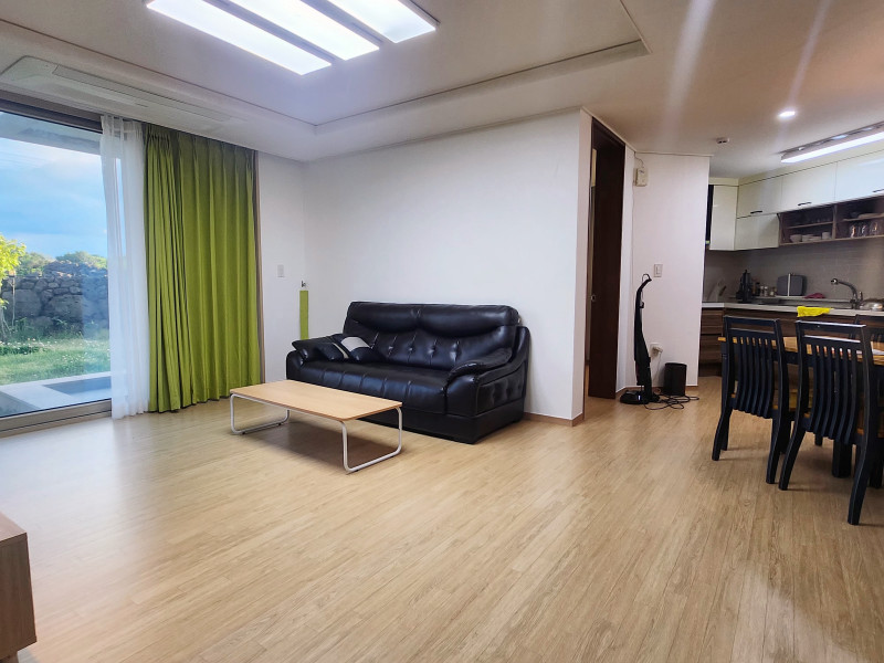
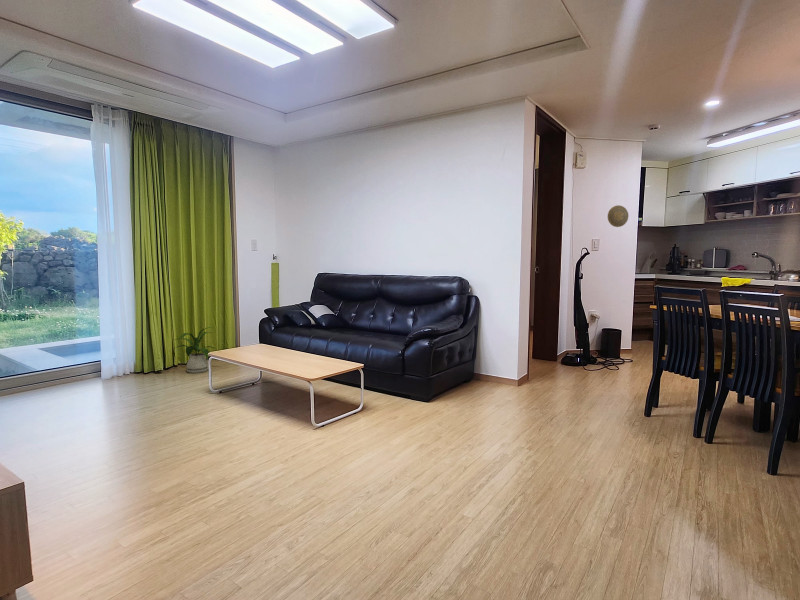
+ house plant [169,326,220,374]
+ decorative plate [607,204,629,228]
